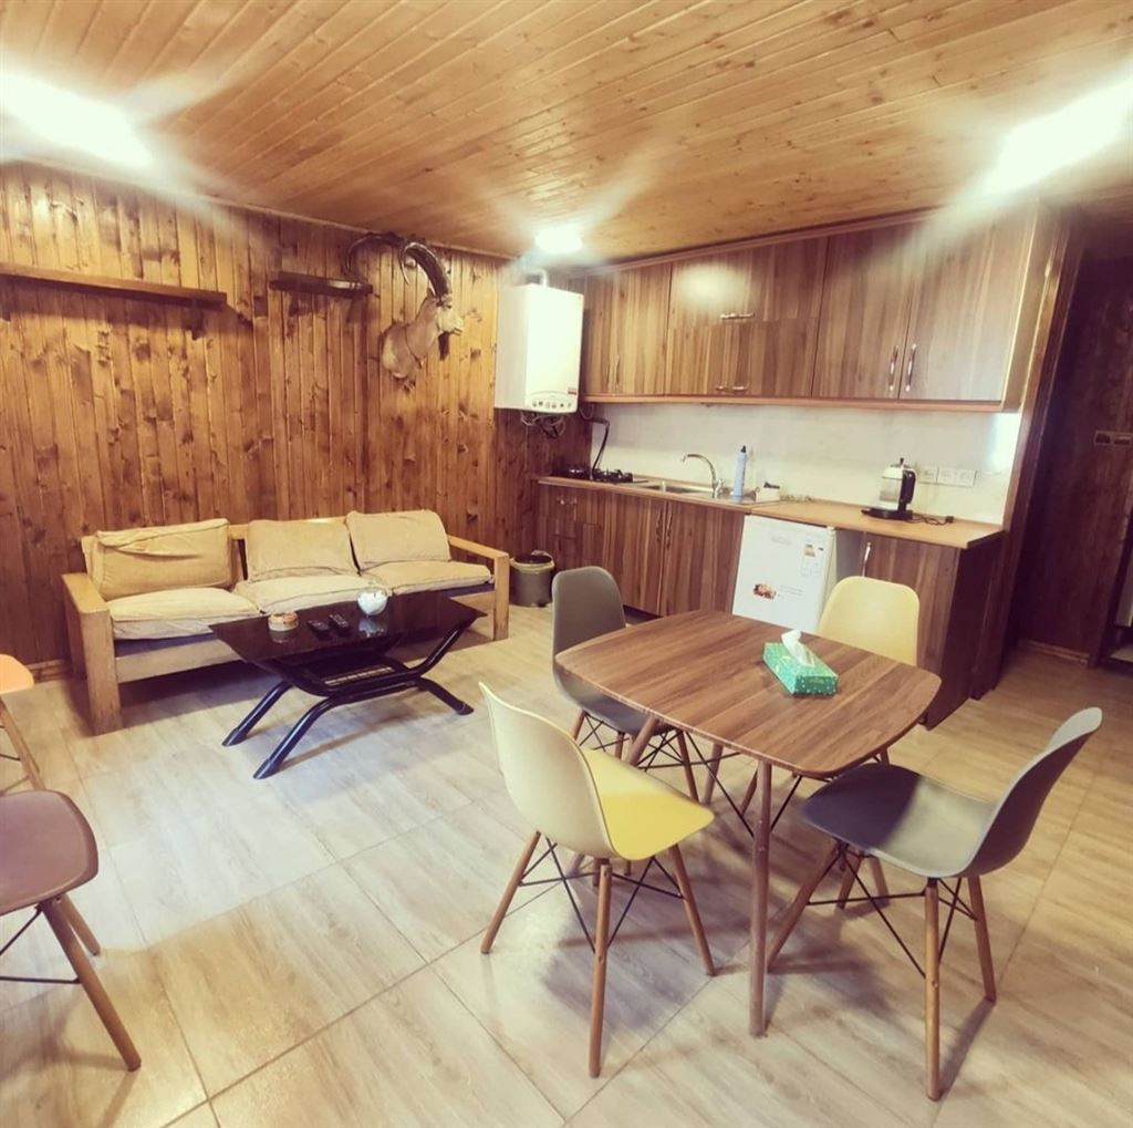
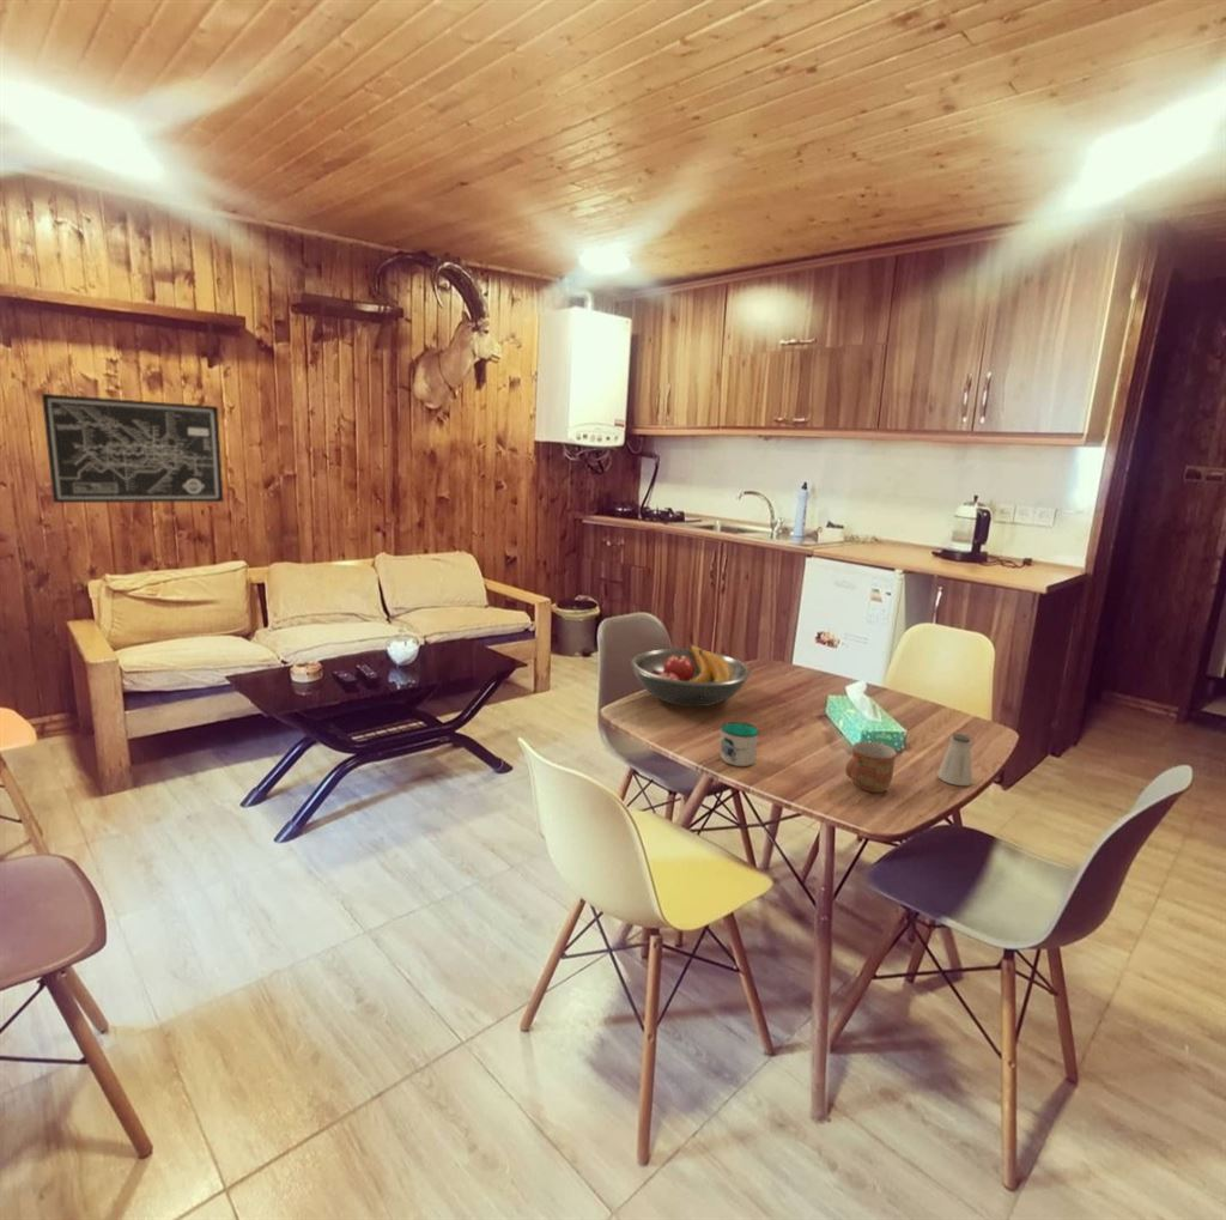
+ mug [718,721,761,767]
+ saltshaker [936,733,973,787]
+ mug [844,740,898,794]
+ wall art [41,393,225,504]
+ fruit bowl [630,643,752,708]
